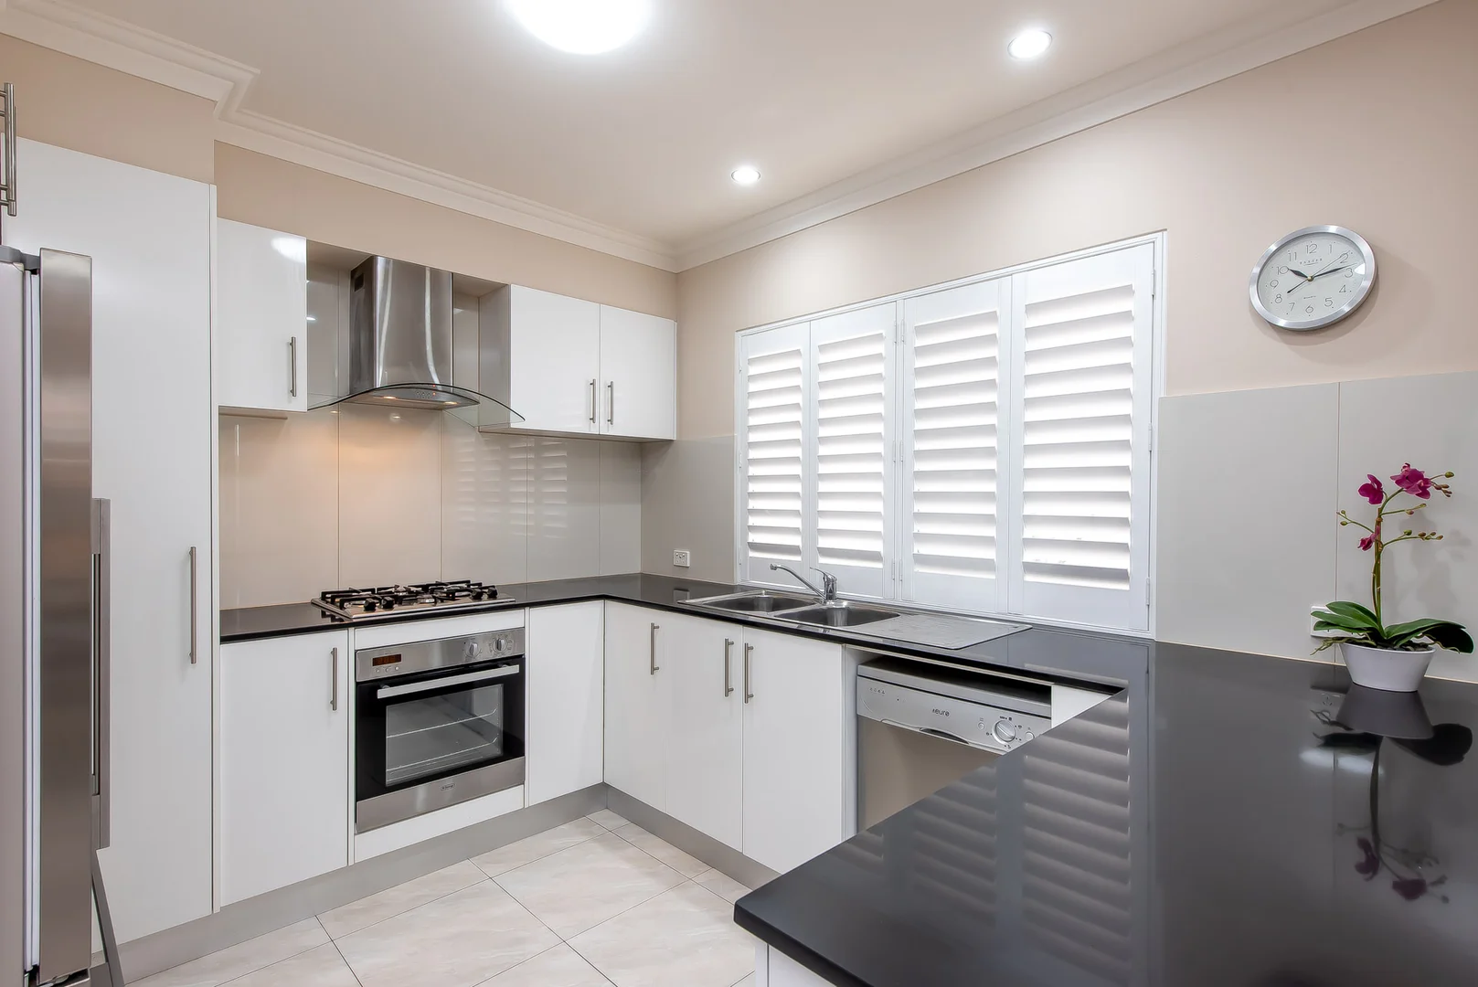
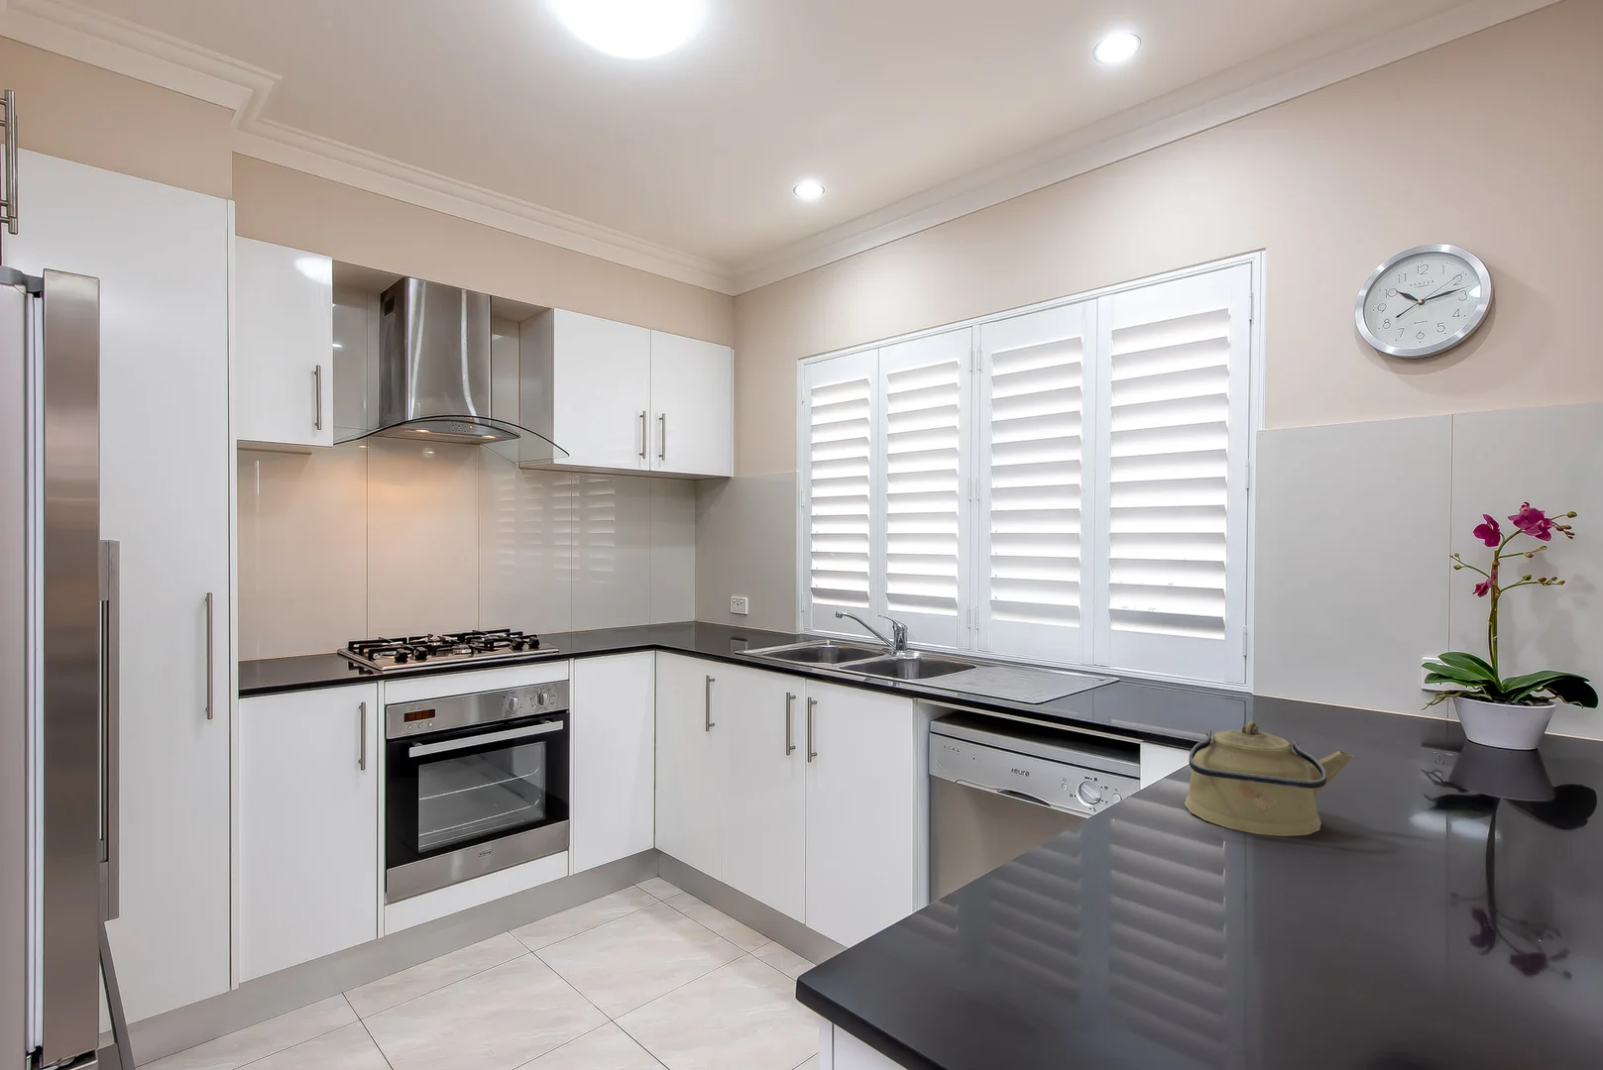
+ kettle [1184,720,1355,837]
